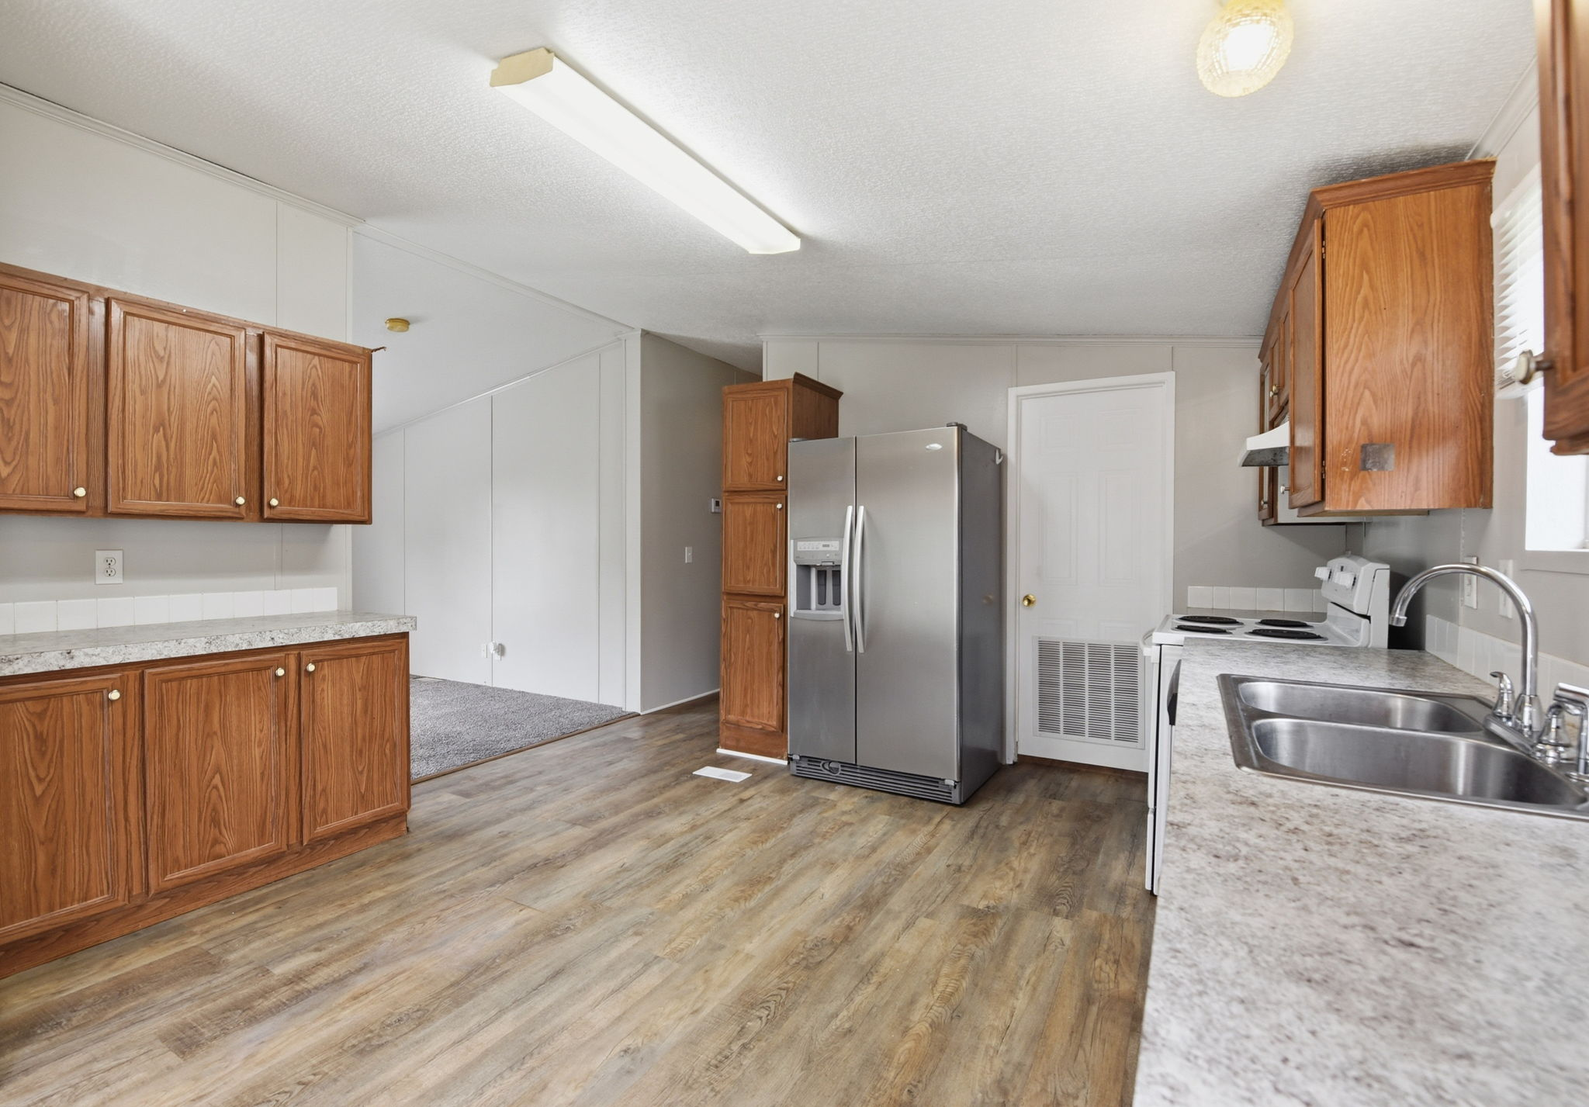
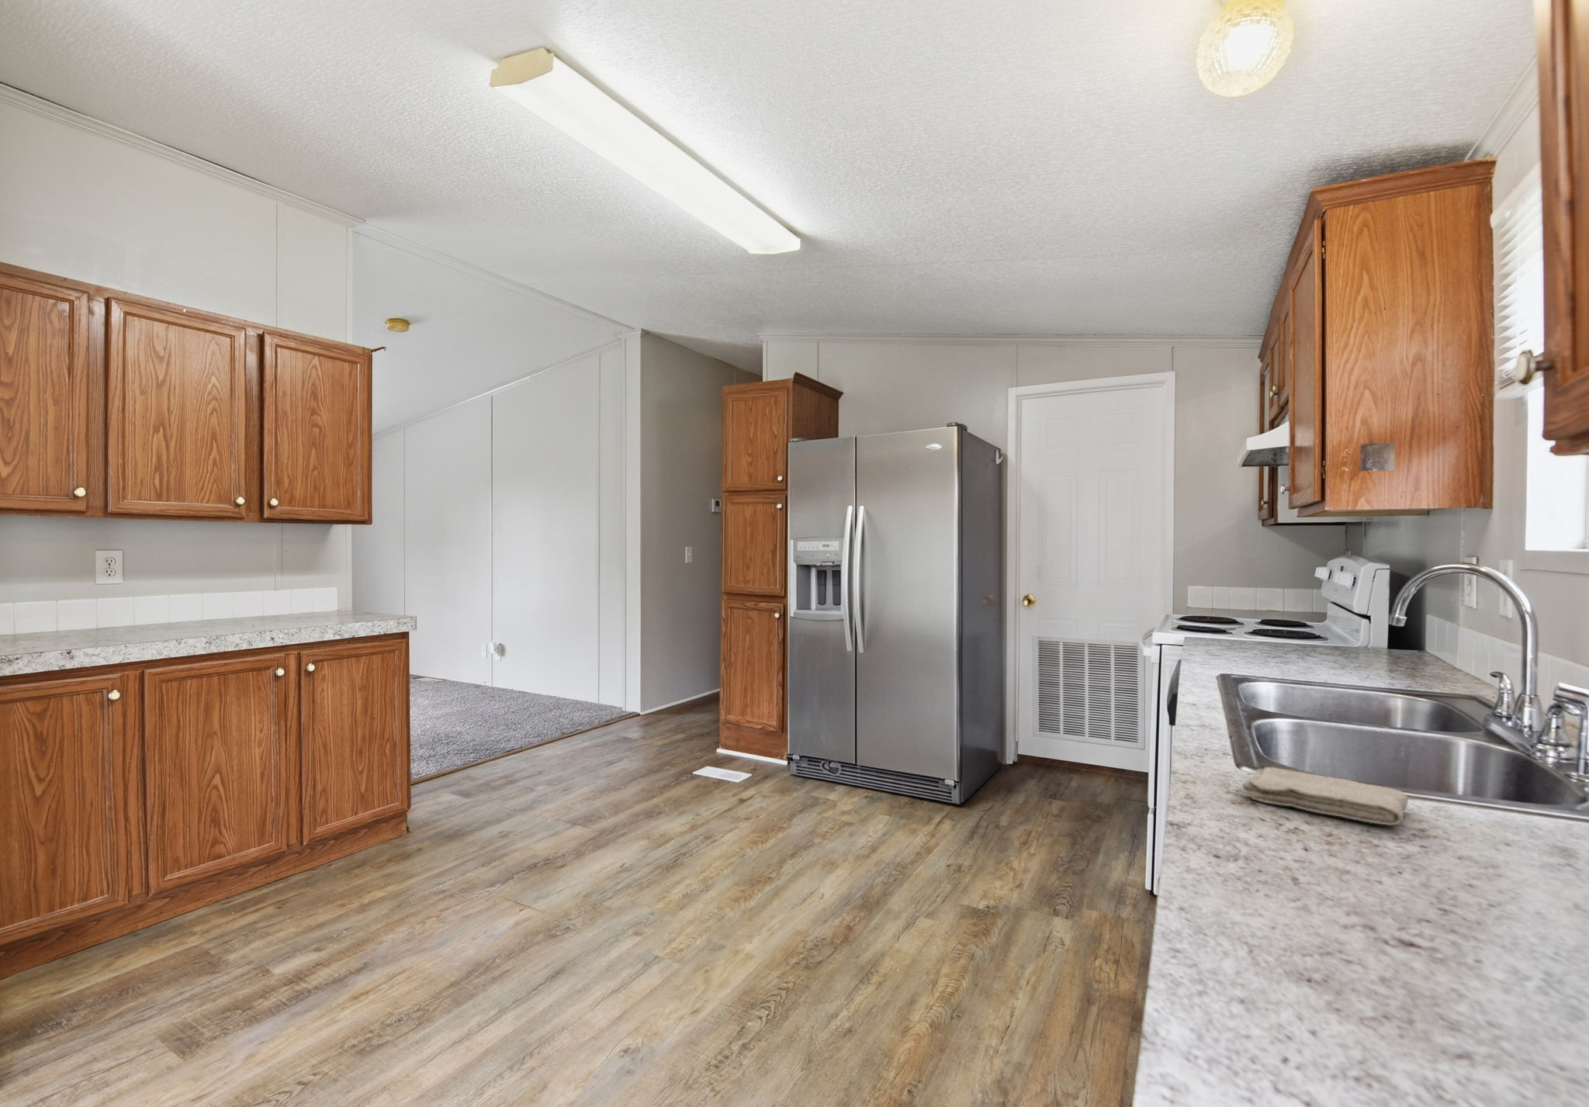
+ washcloth [1241,767,1409,826]
